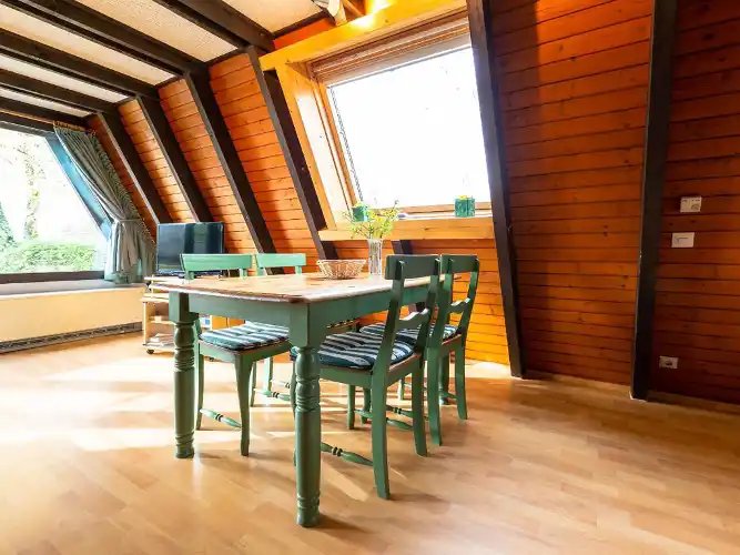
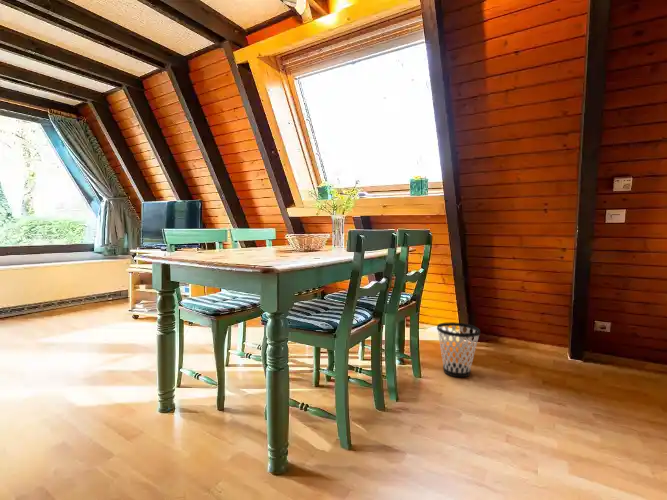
+ wastebasket [436,321,481,378]
